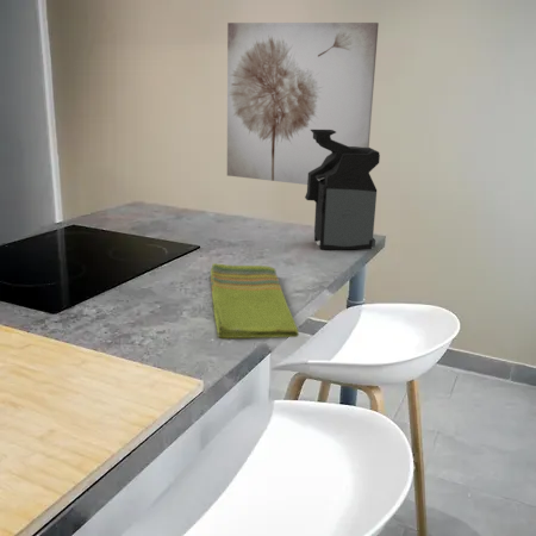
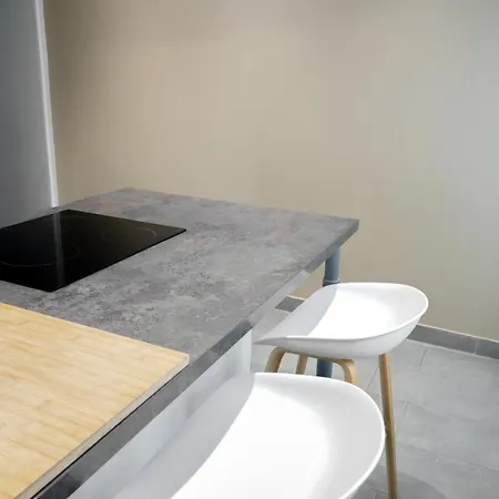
- wall art [226,21,380,186]
- dish towel [210,262,300,339]
- coffee maker [304,130,381,251]
